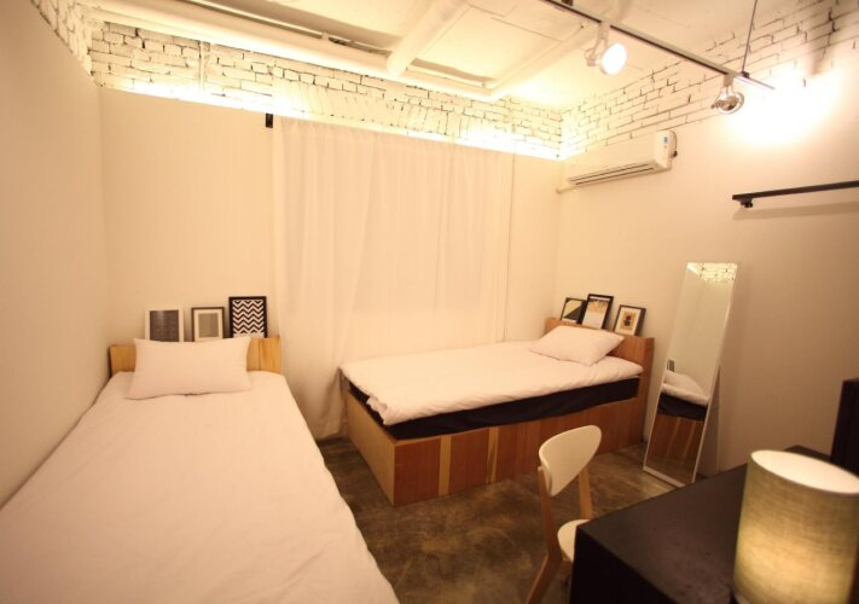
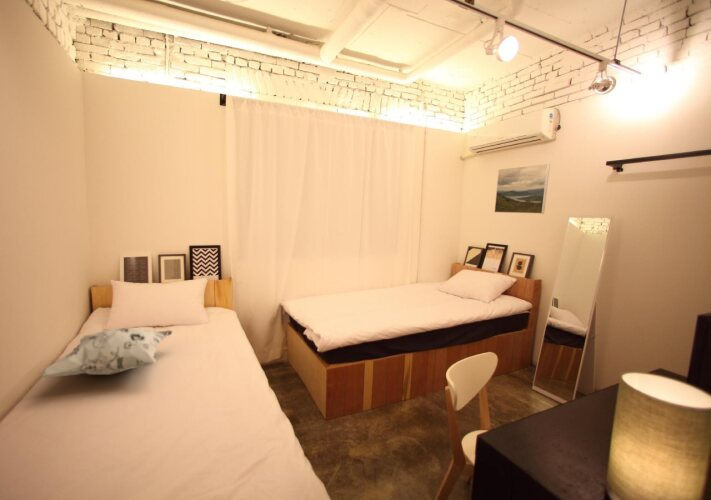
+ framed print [493,163,551,215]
+ decorative pillow [38,327,174,378]
